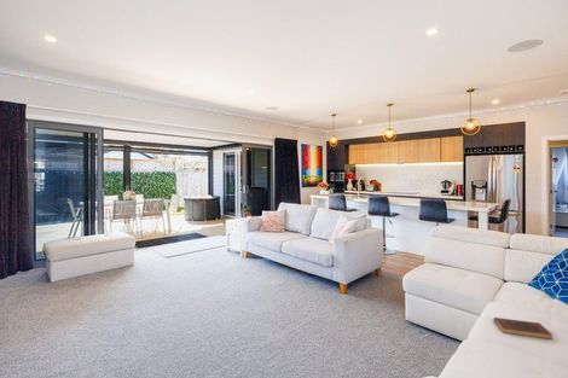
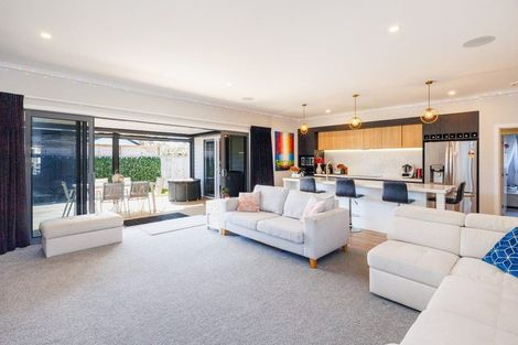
- book [493,316,553,341]
